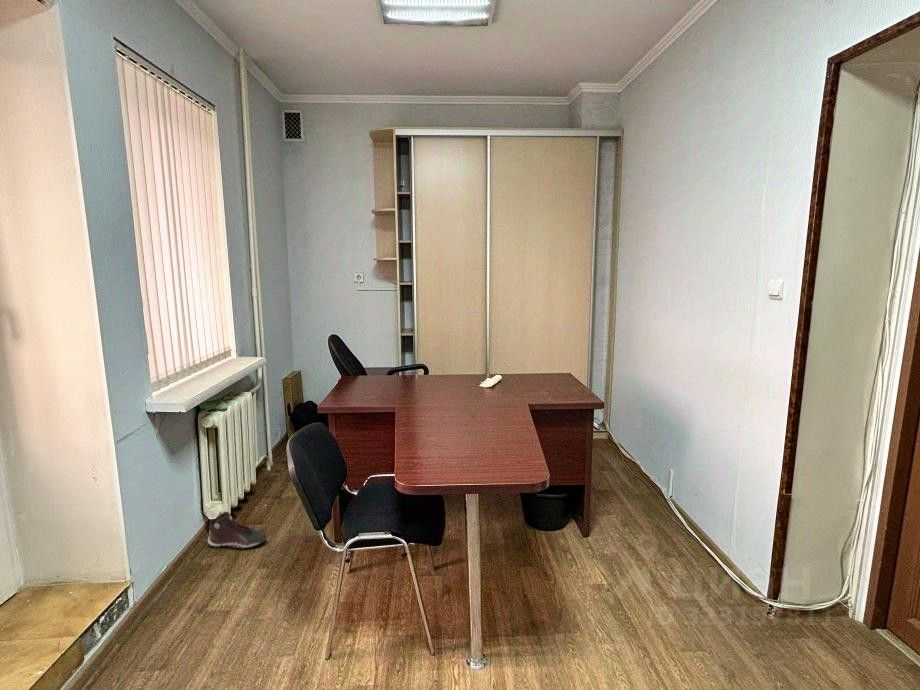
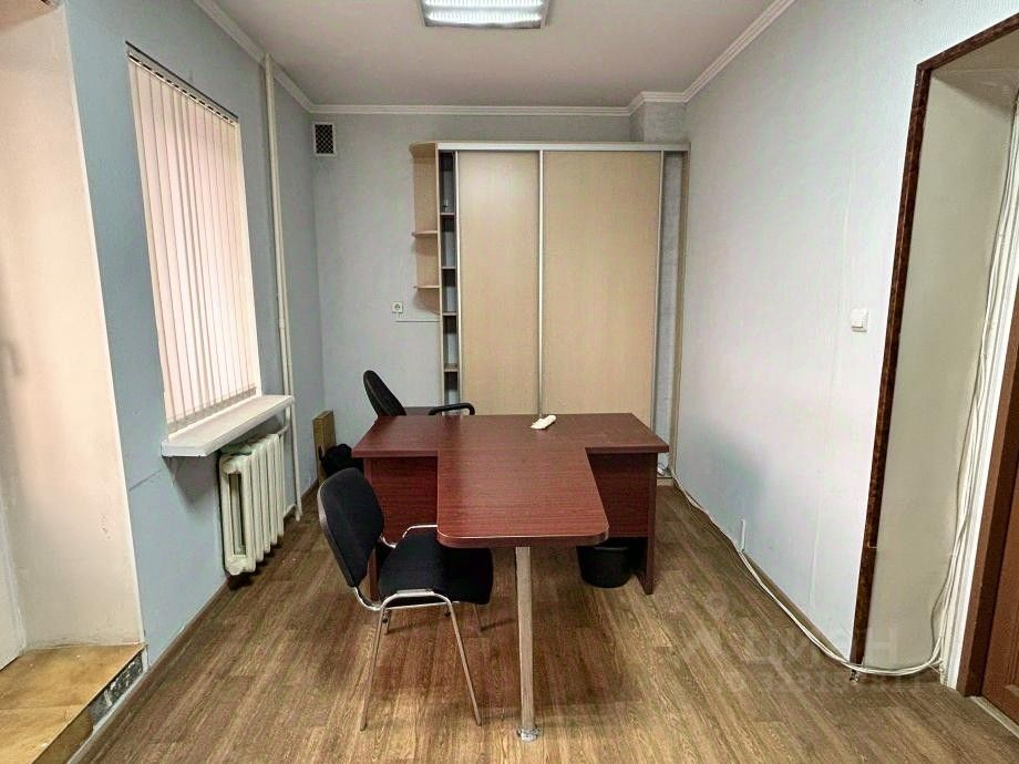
- sneaker [207,511,268,550]
